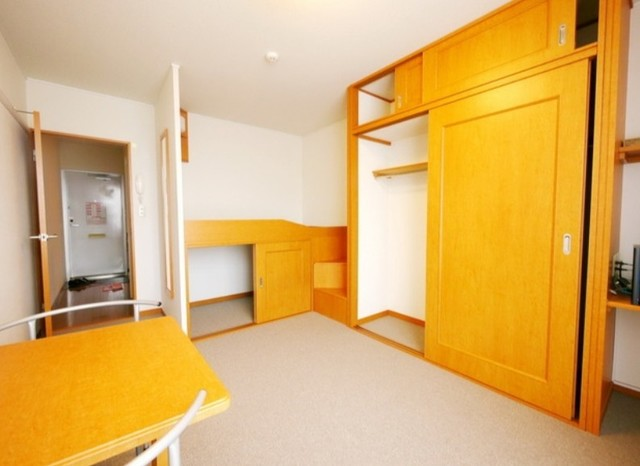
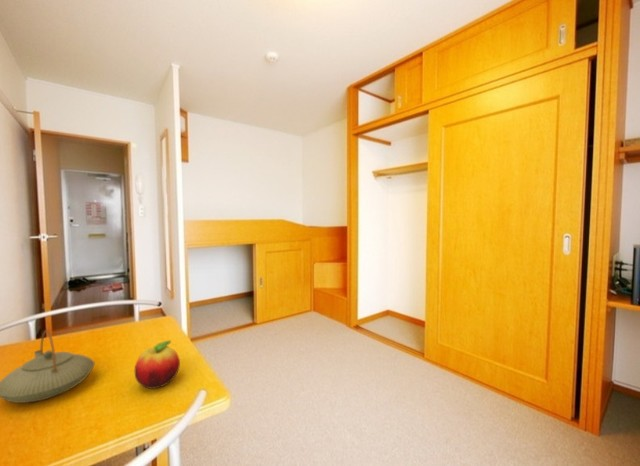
+ teapot [0,329,96,404]
+ fruit [134,339,181,390]
